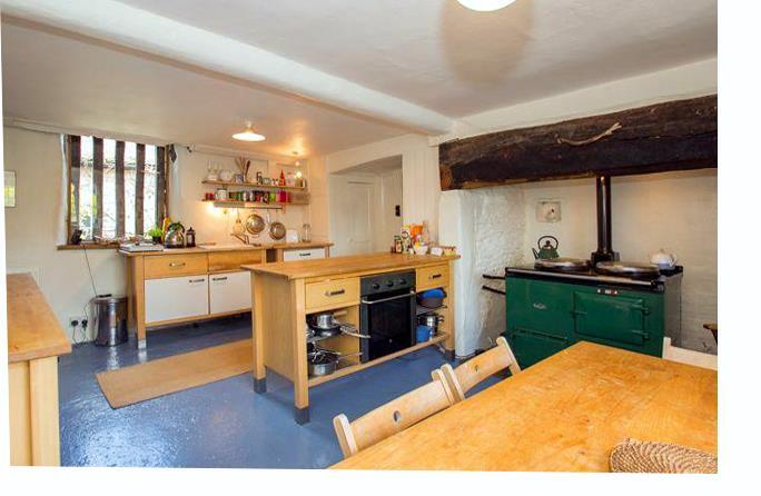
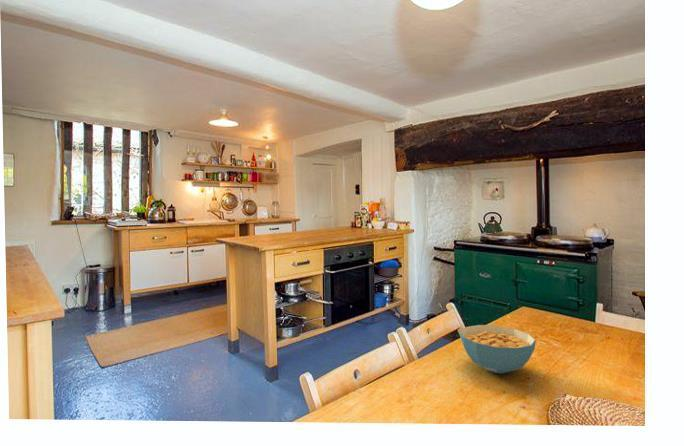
+ cereal bowl [459,324,537,375]
